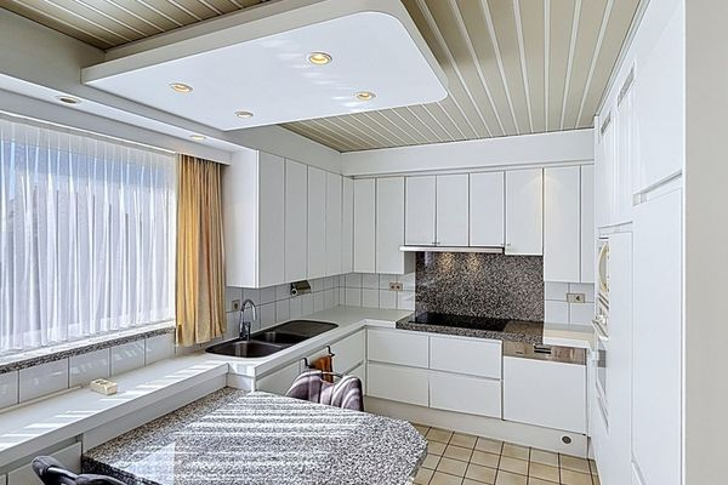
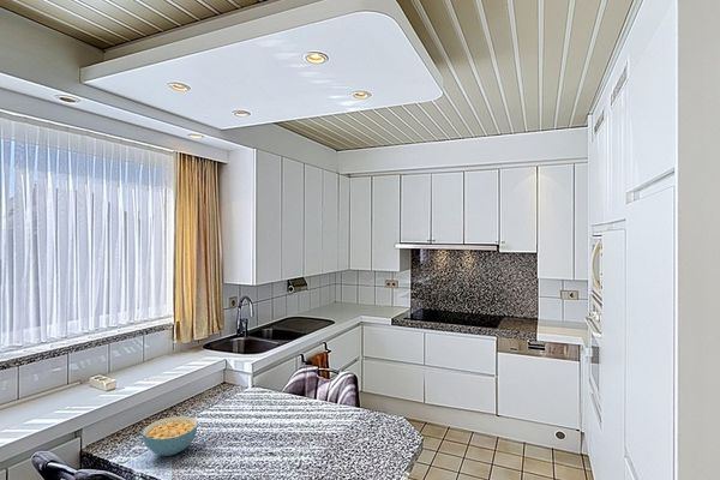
+ cereal bowl [142,415,199,457]
